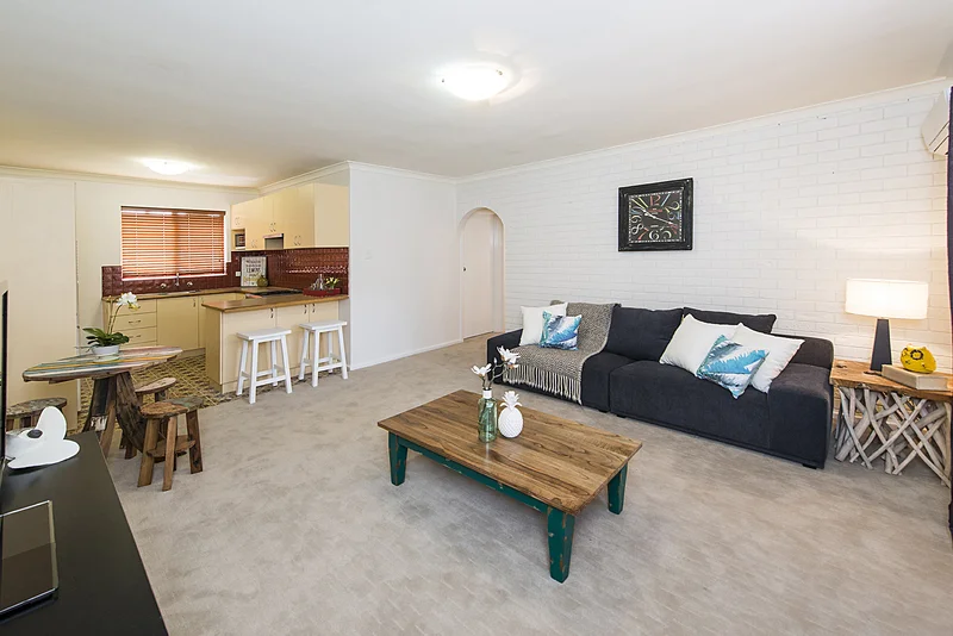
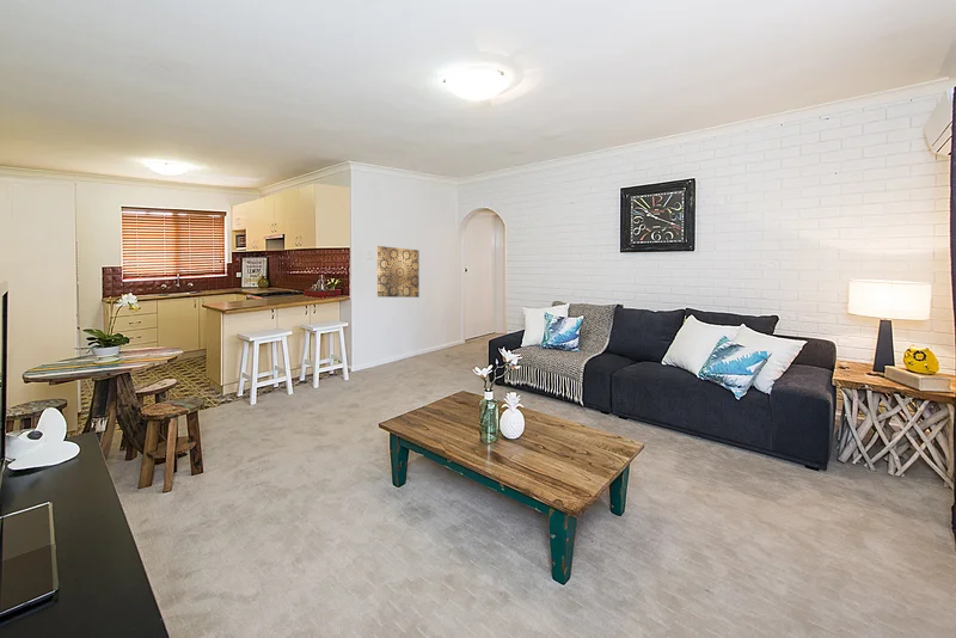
+ wall art [375,245,421,299]
